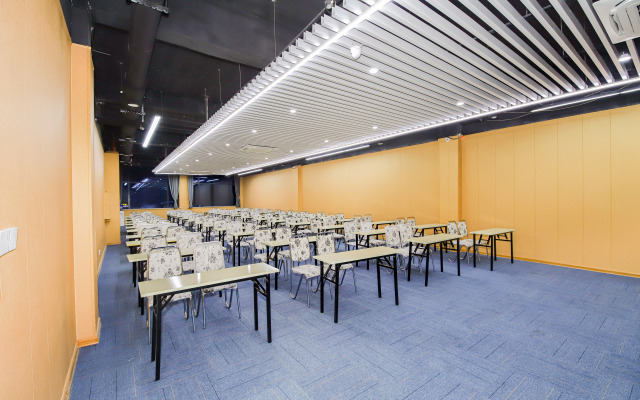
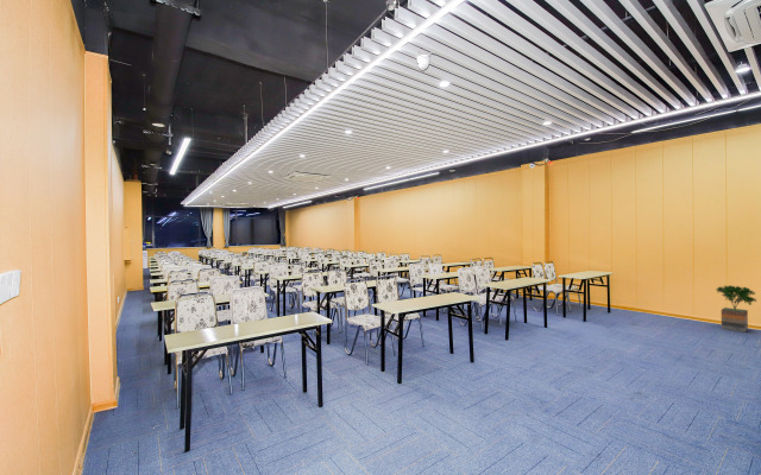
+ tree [715,284,757,334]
